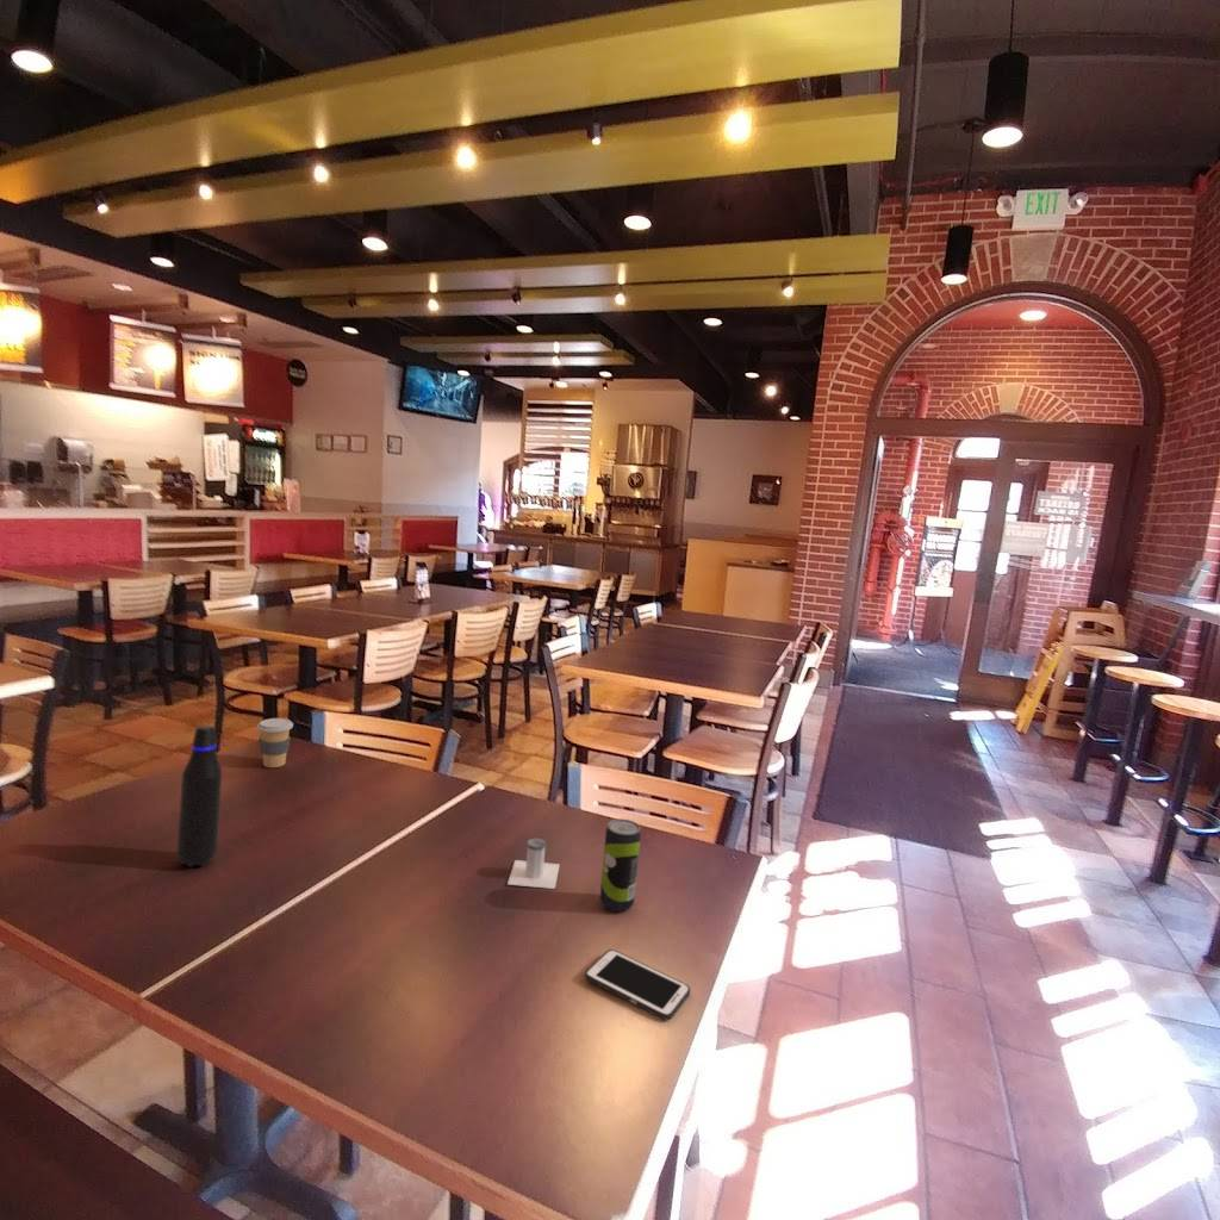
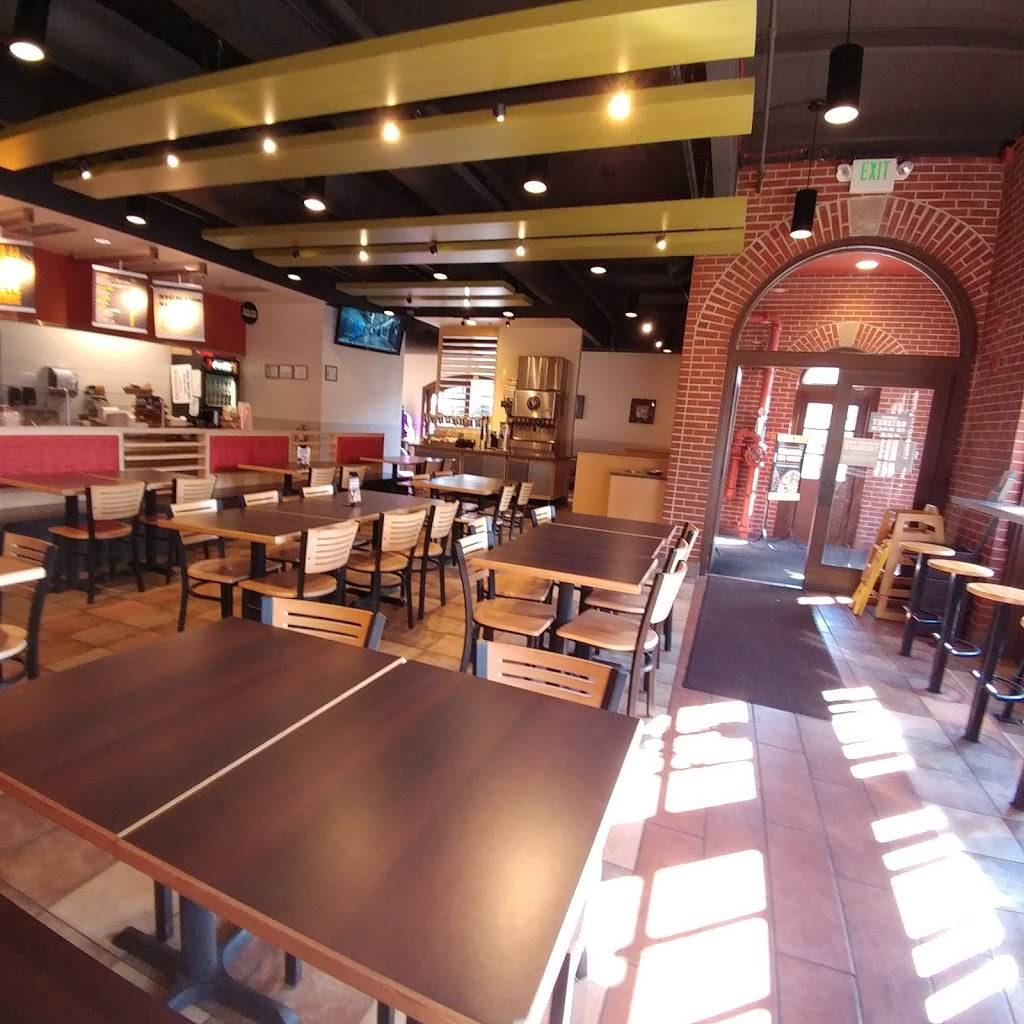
- salt shaker [506,836,561,890]
- coffee cup [256,717,294,768]
- beverage can [599,817,642,913]
- water bottle [176,724,223,869]
- cell phone [584,948,691,1021]
